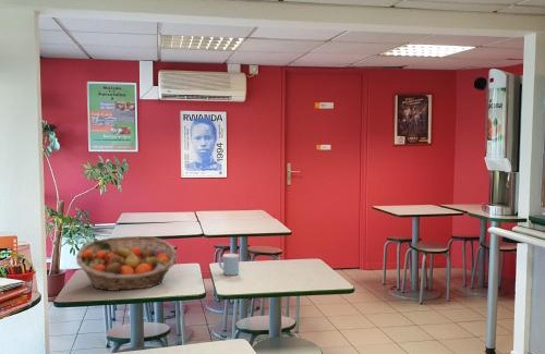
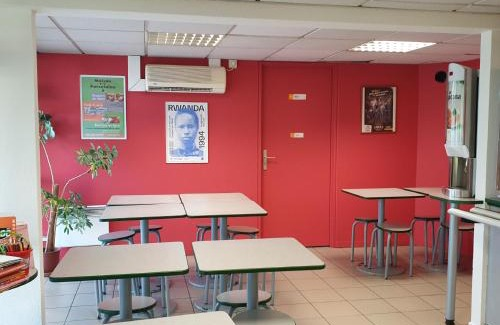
- fruit basket [75,235,178,292]
- mug [218,253,240,277]
